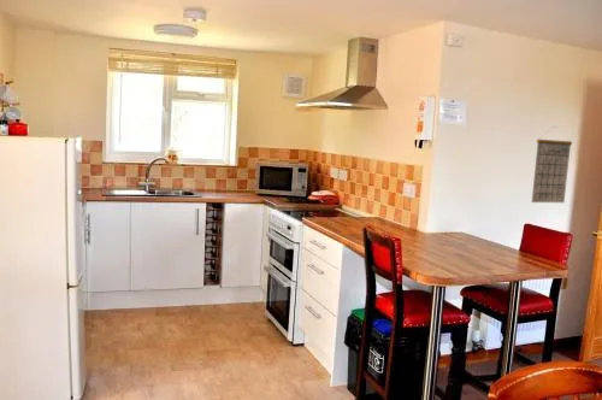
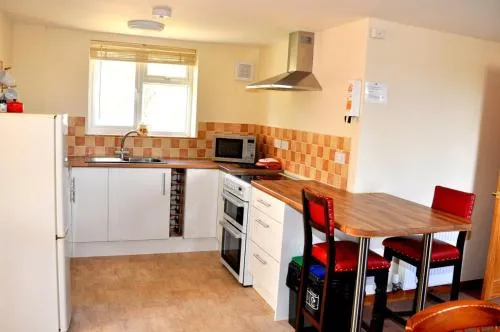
- calendar [531,124,573,204]
